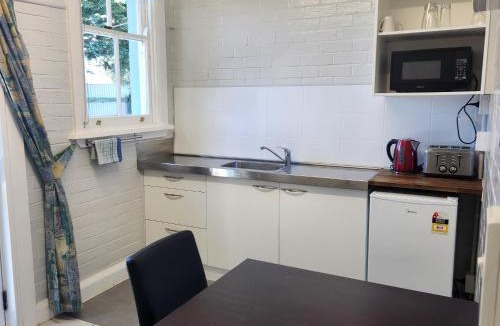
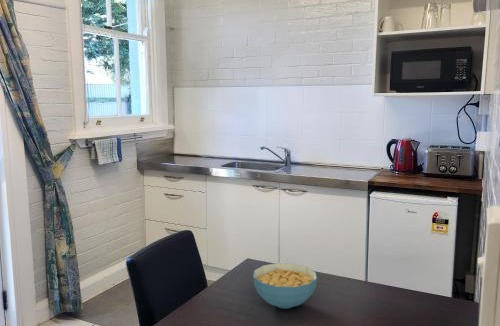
+ cereal bowl [252,262,318,310]
